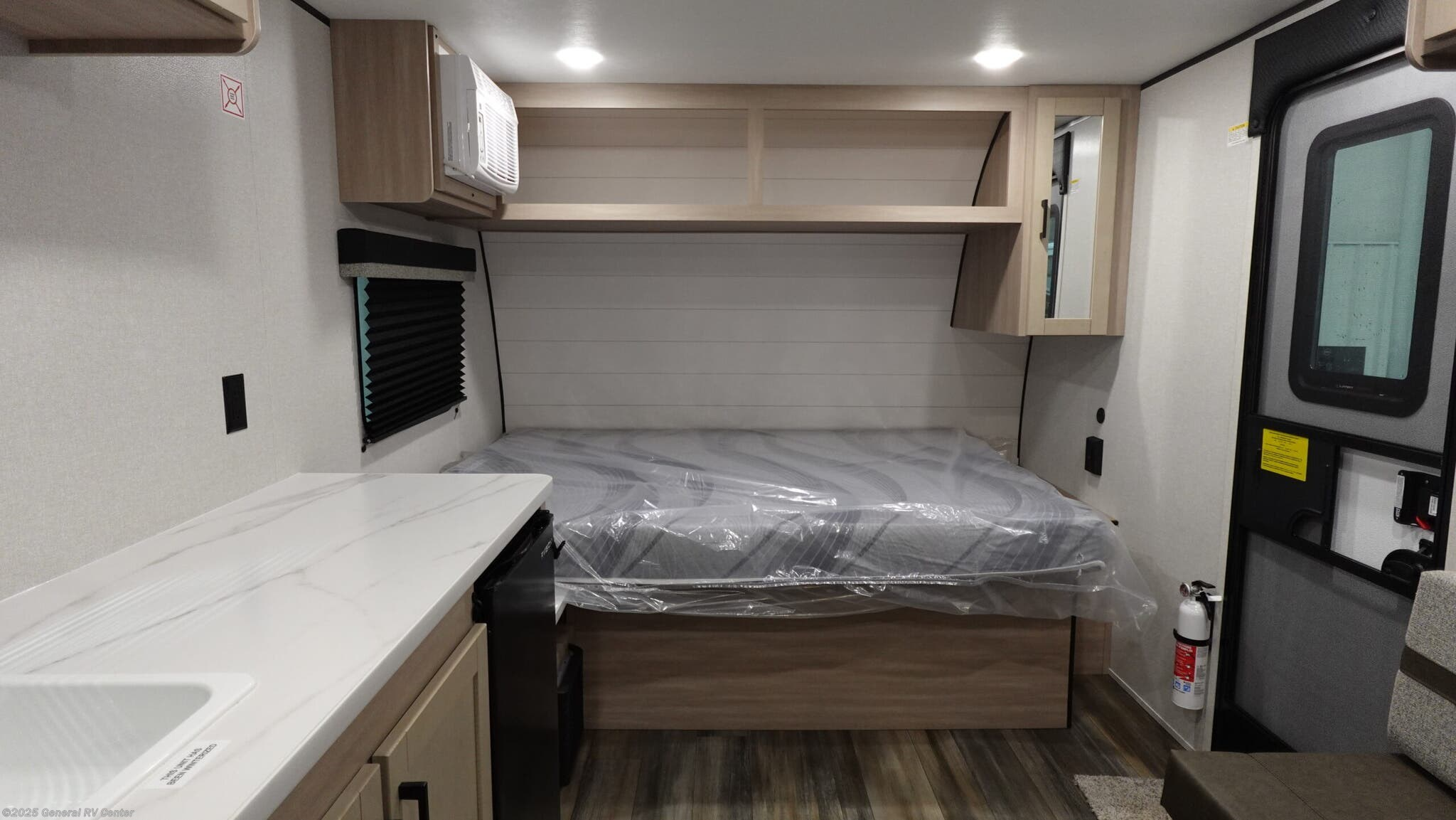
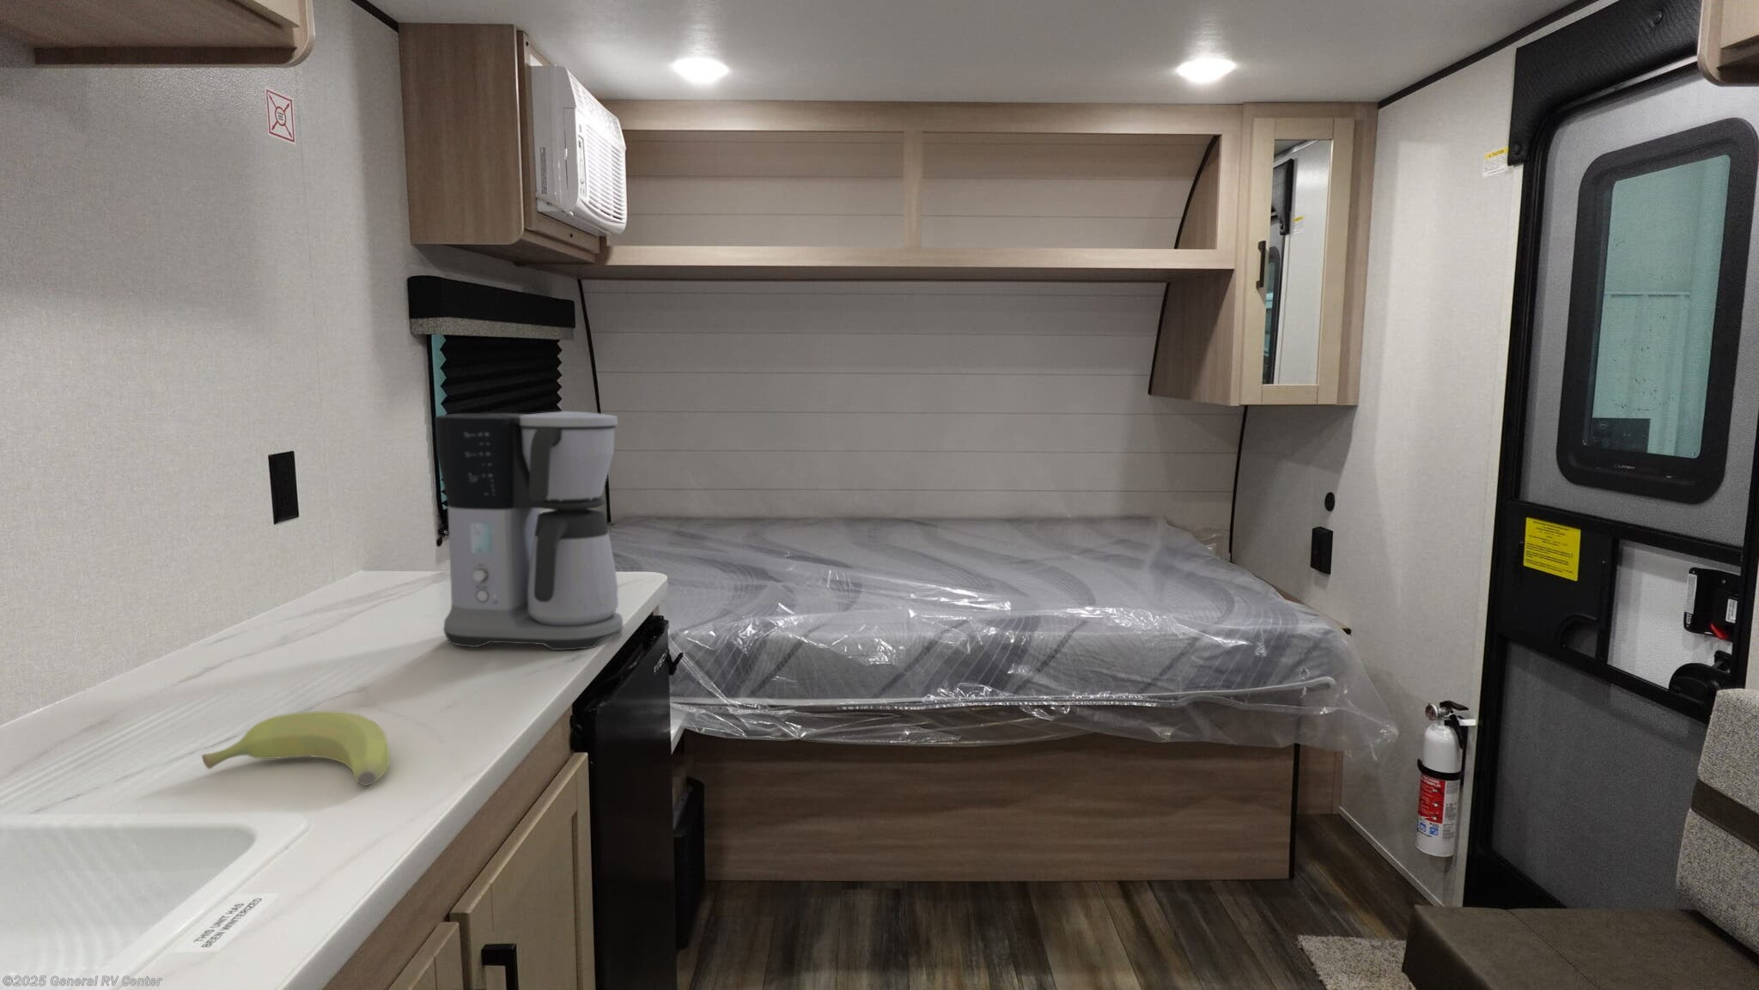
+ coffee maker [435,410,625,651]
+ banana [201,710,390,786]
